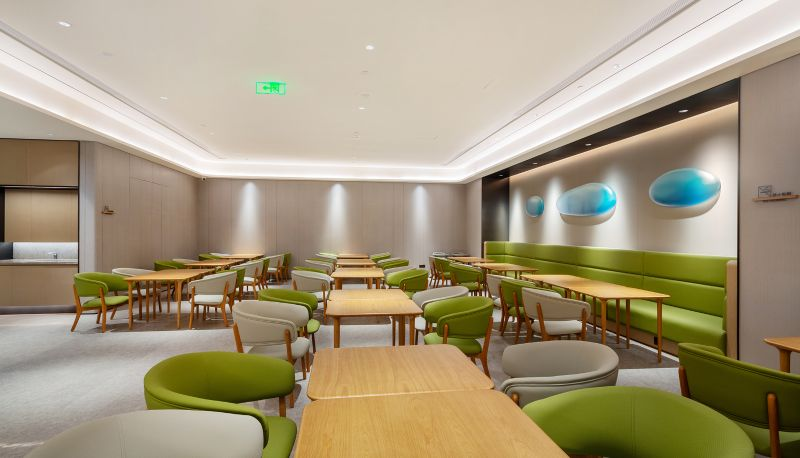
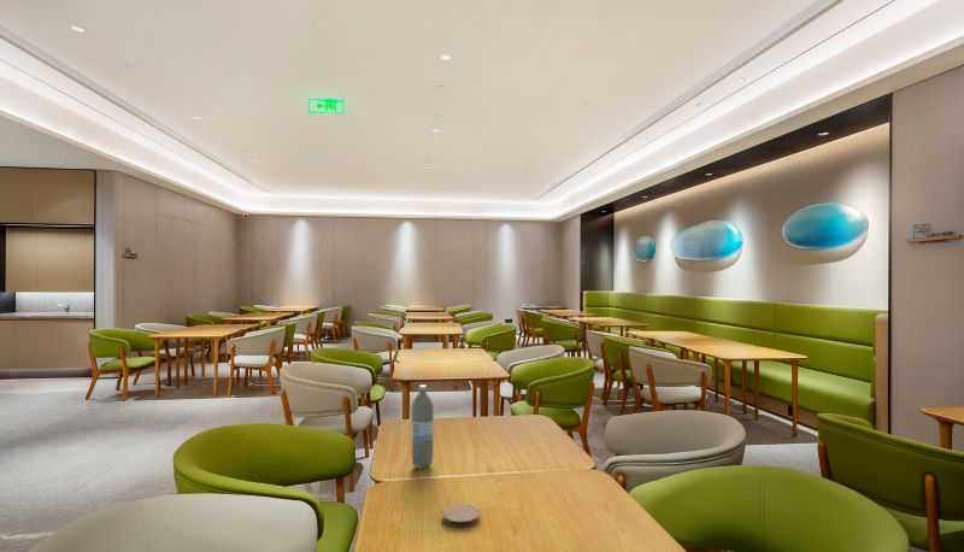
+ coaster [441,503,481,528]
+ water bottle [411,383,435,470]
